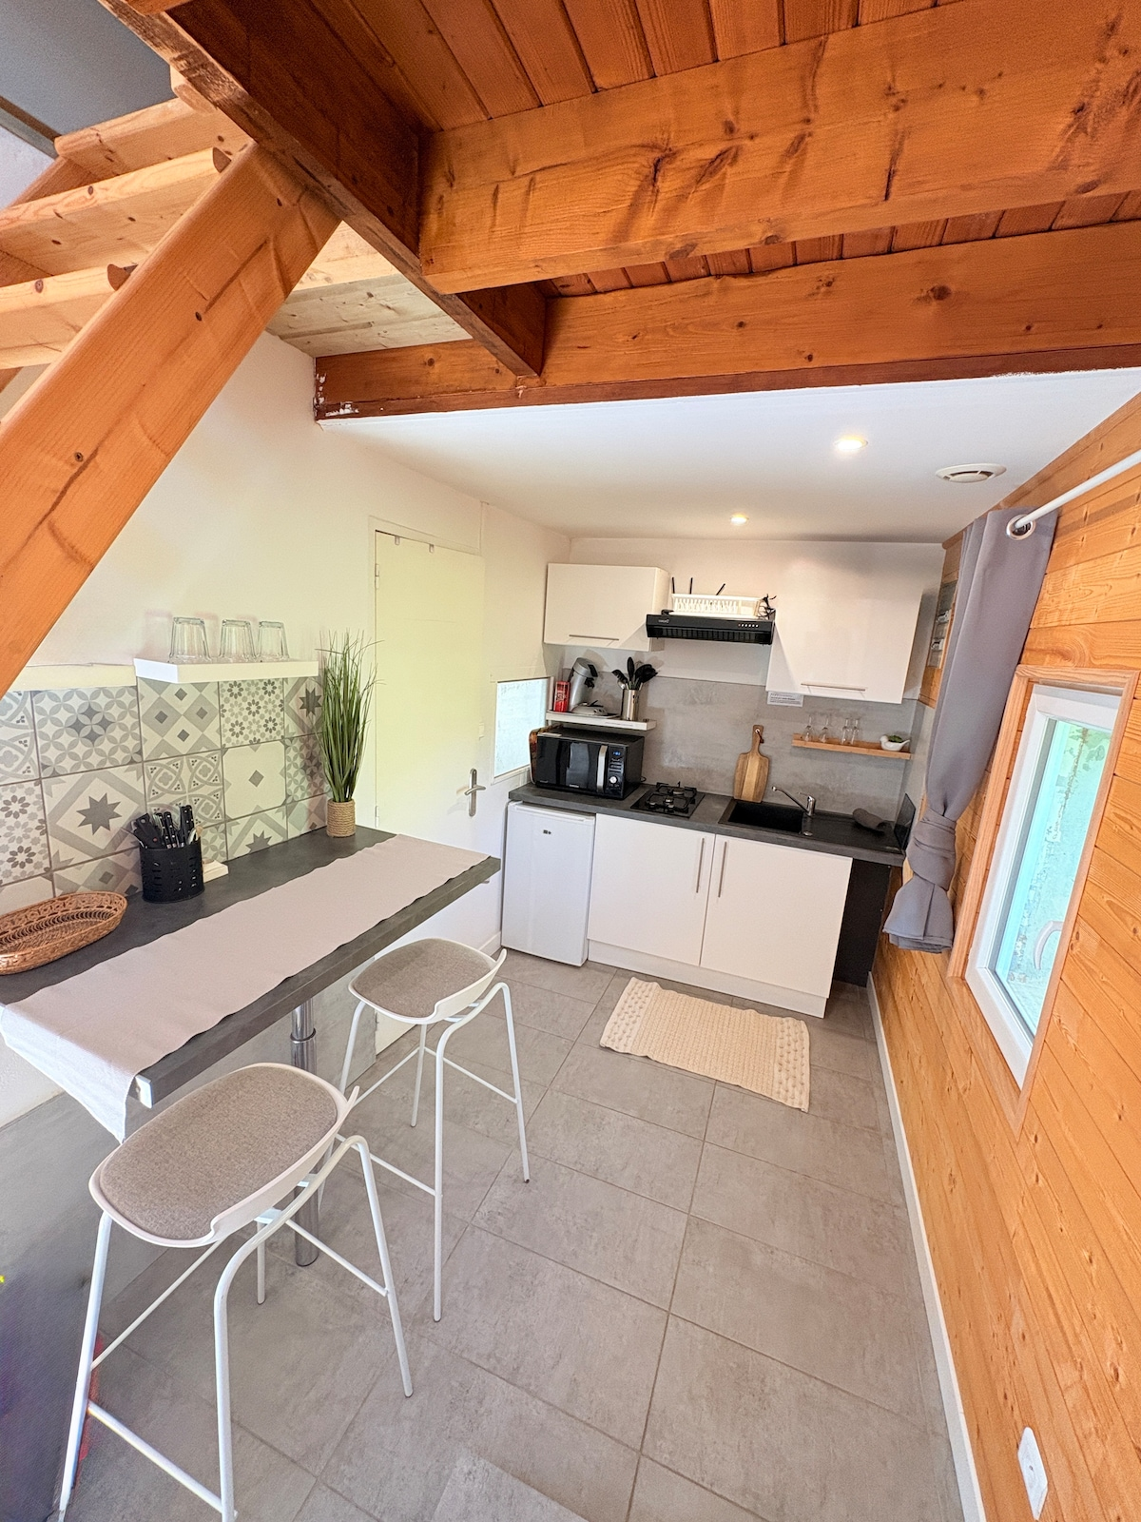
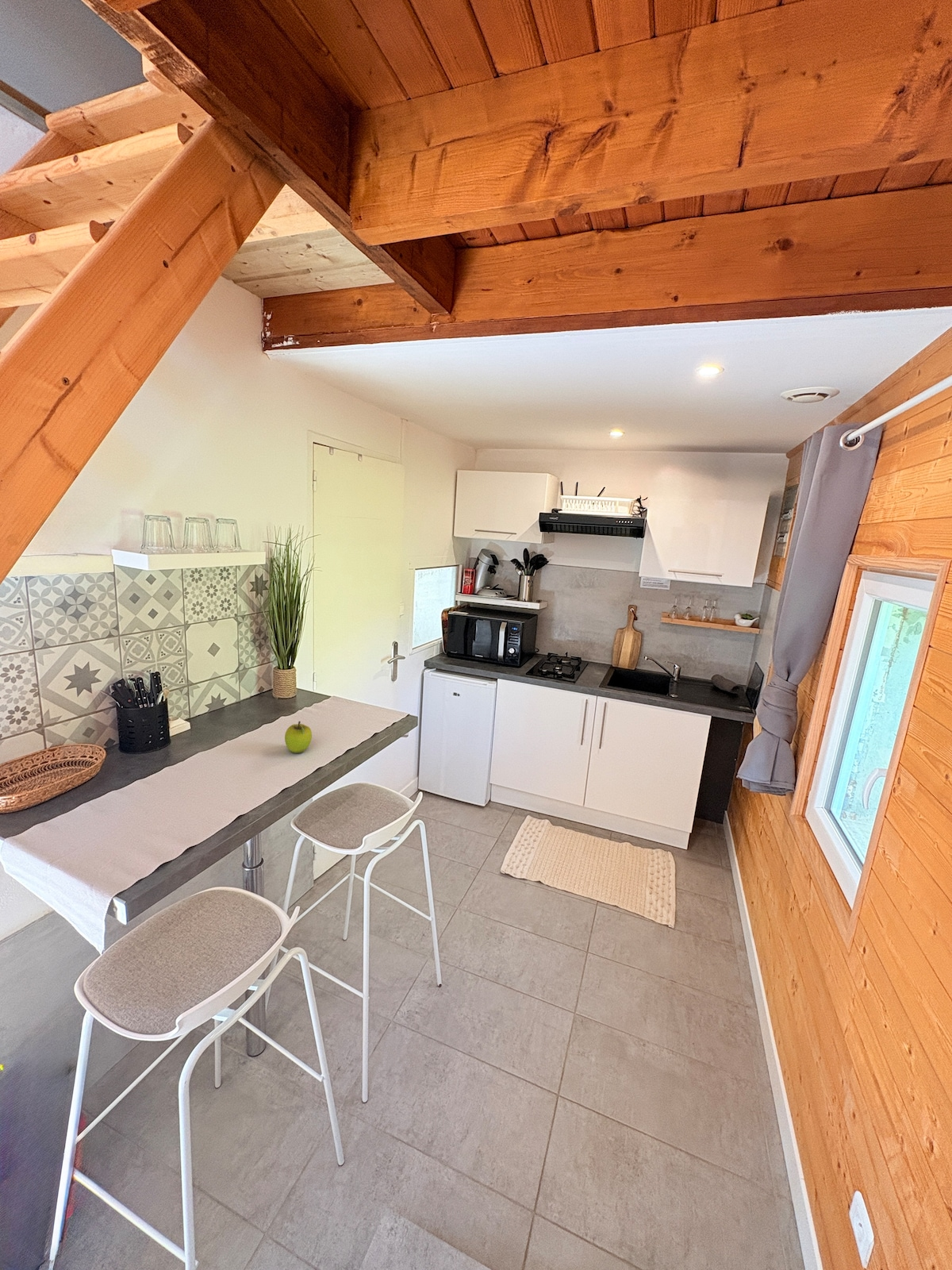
+ fruit [284,721,313,754]
